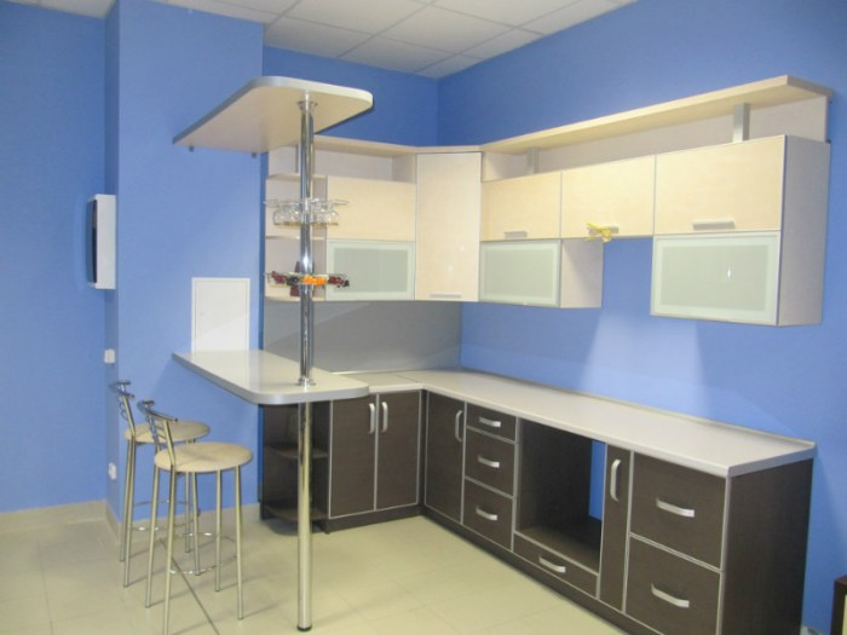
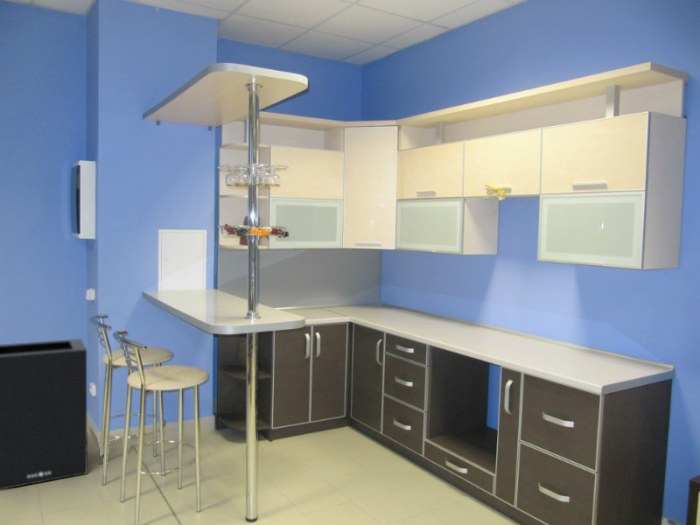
+ trash bin [0,338,88,491]
